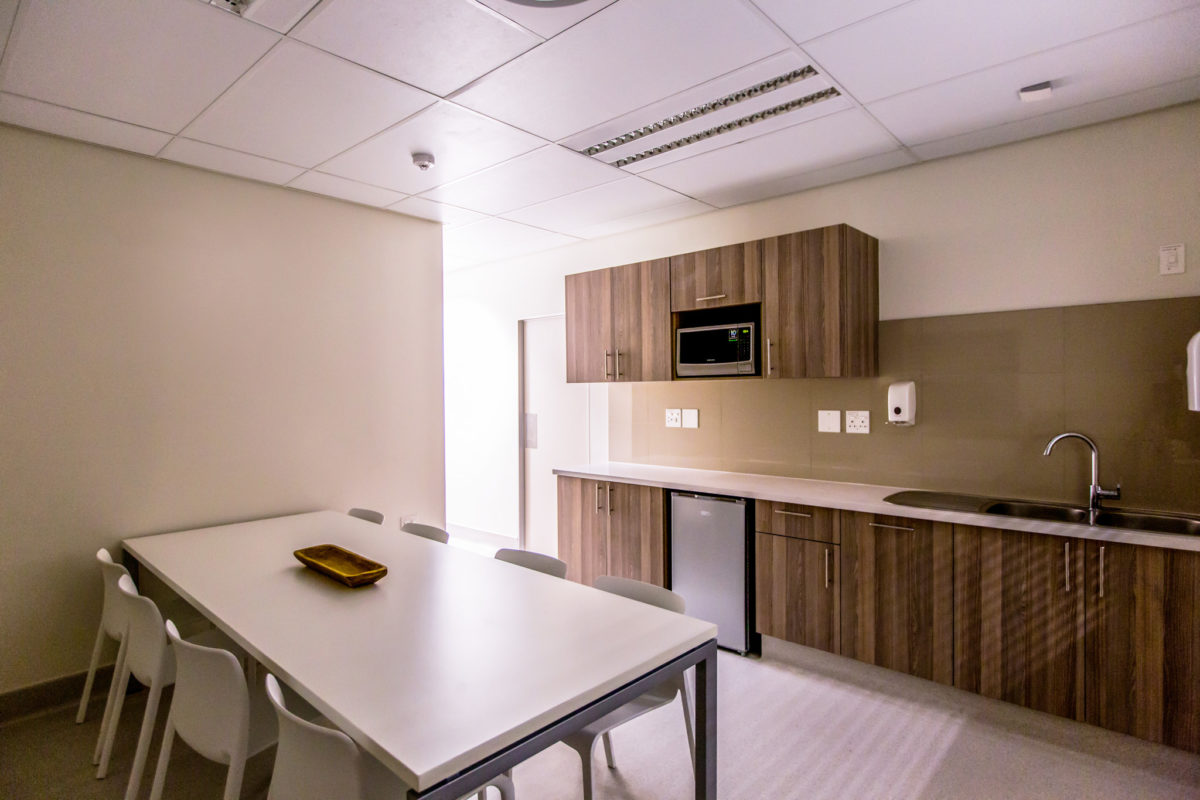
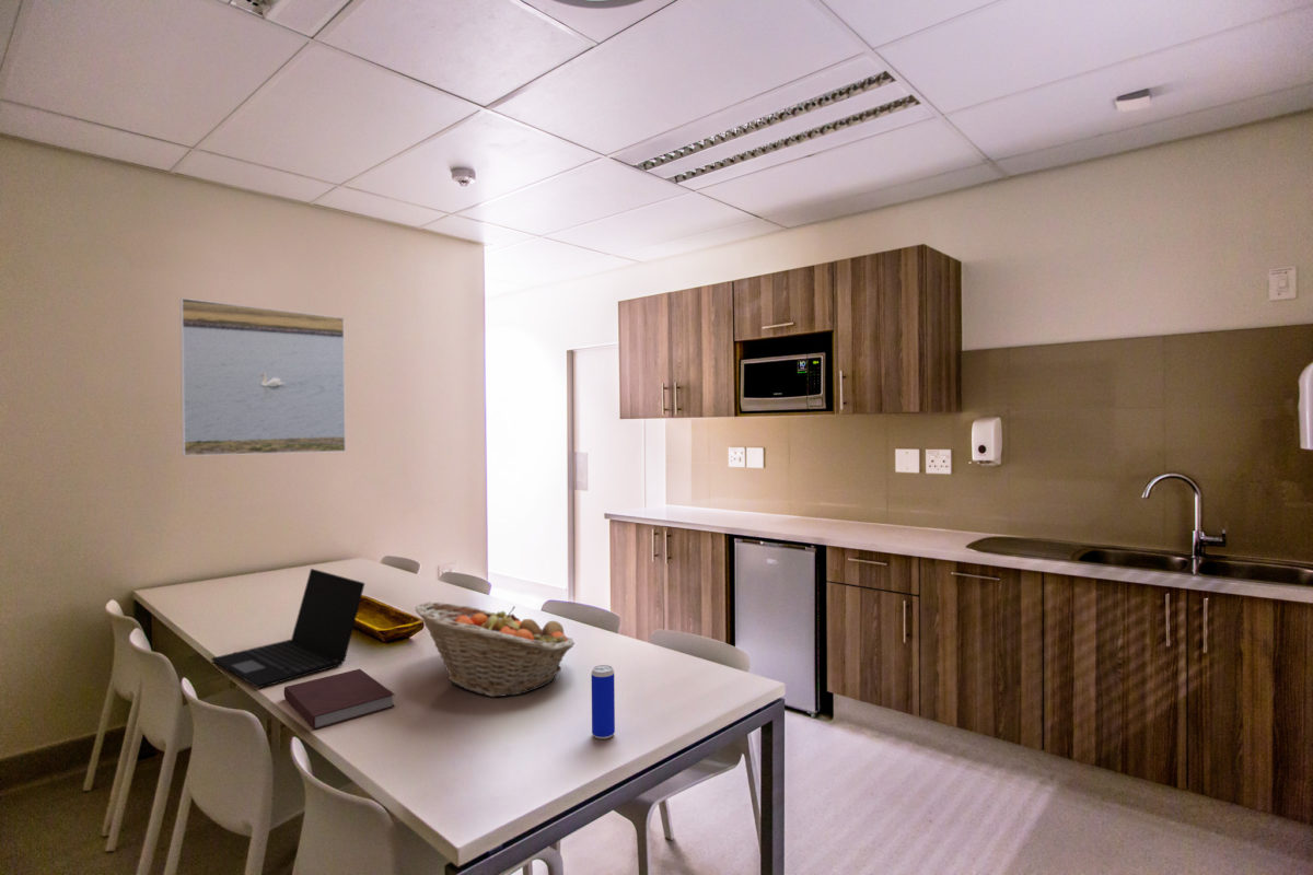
+ notebook [283,668,396,731]
+ beverage can [591,664,616,740]
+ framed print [178,298,347,457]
+ laptop [211,568,365,689]
+ fruit basket [415,600,576,698]
